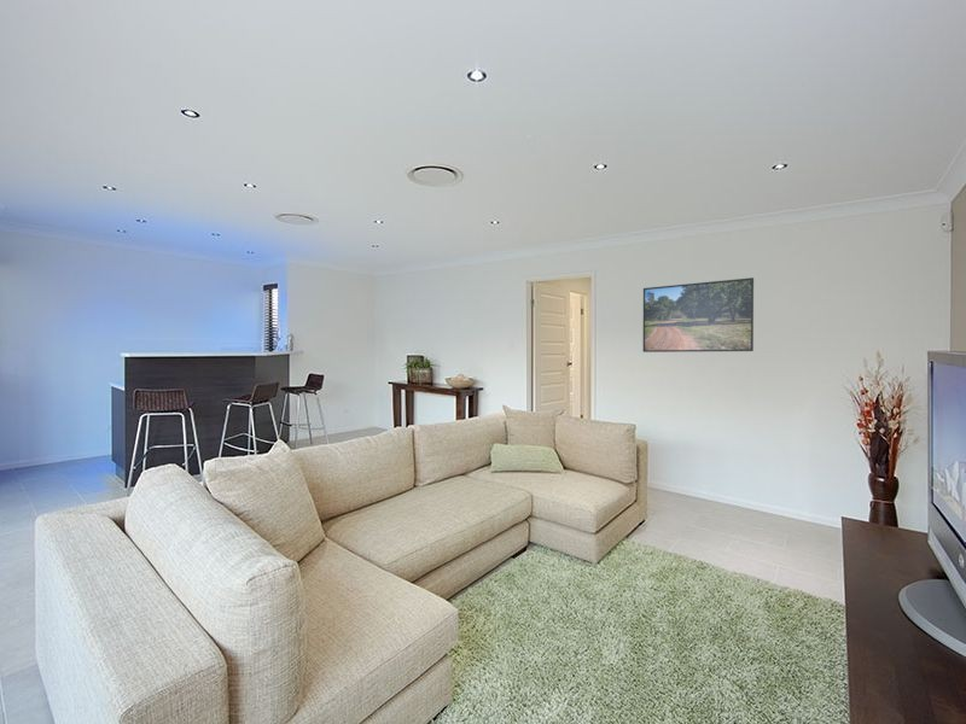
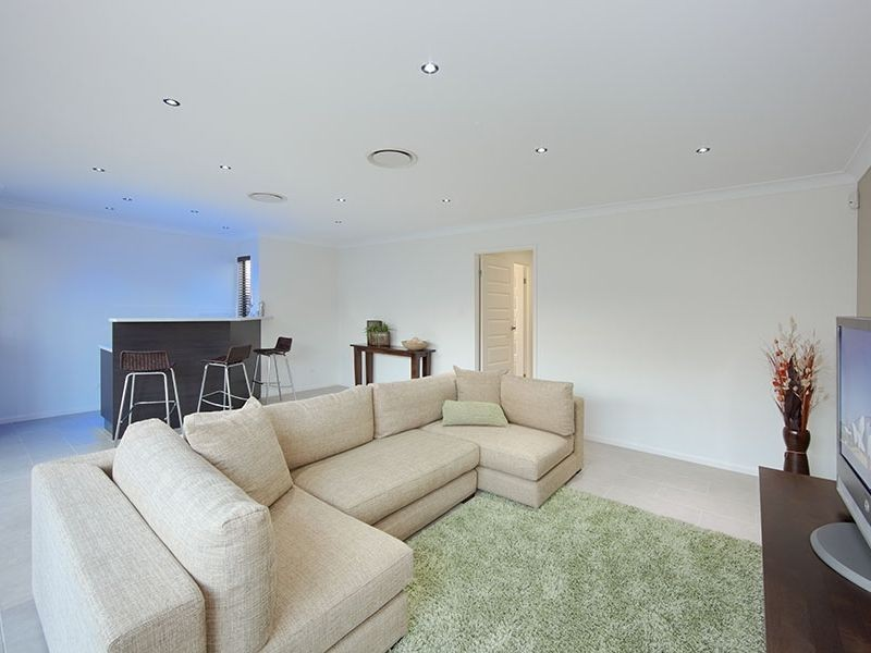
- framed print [642,276,755,354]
